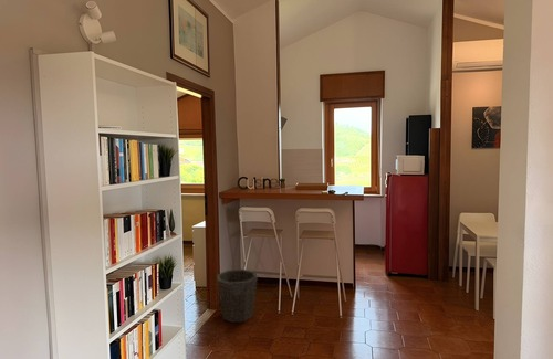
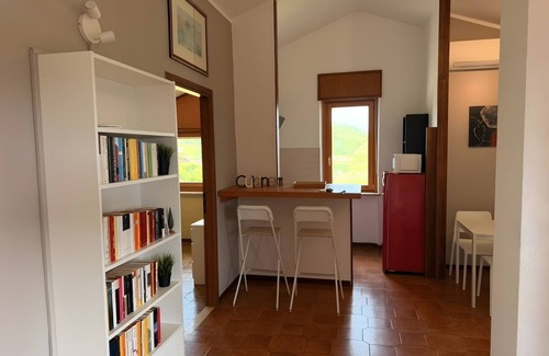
- waste bin [216,268,259,324]
